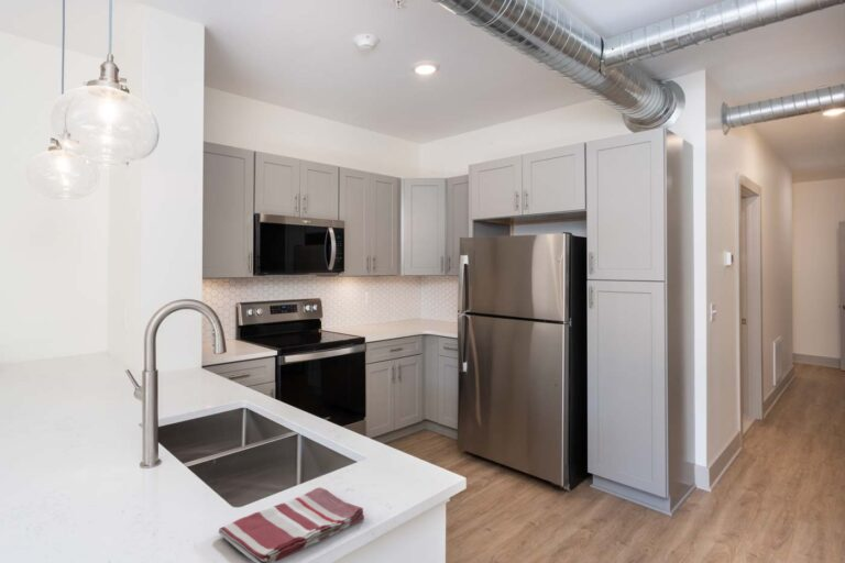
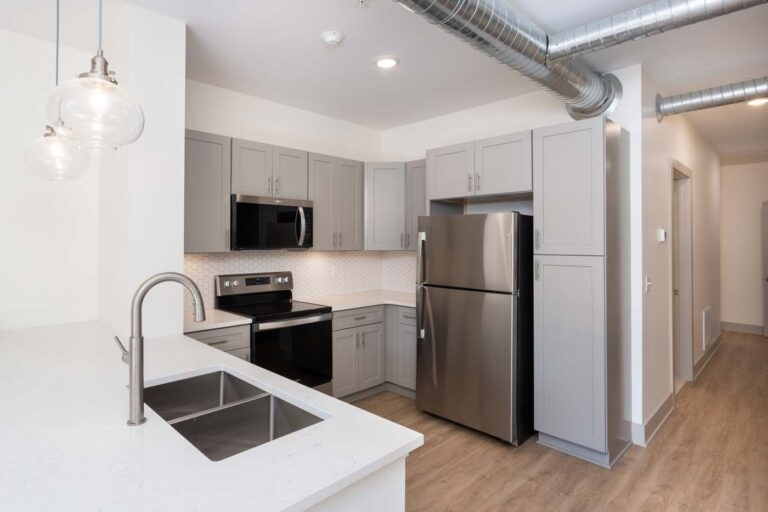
- dish towel [218,486,365,563]
